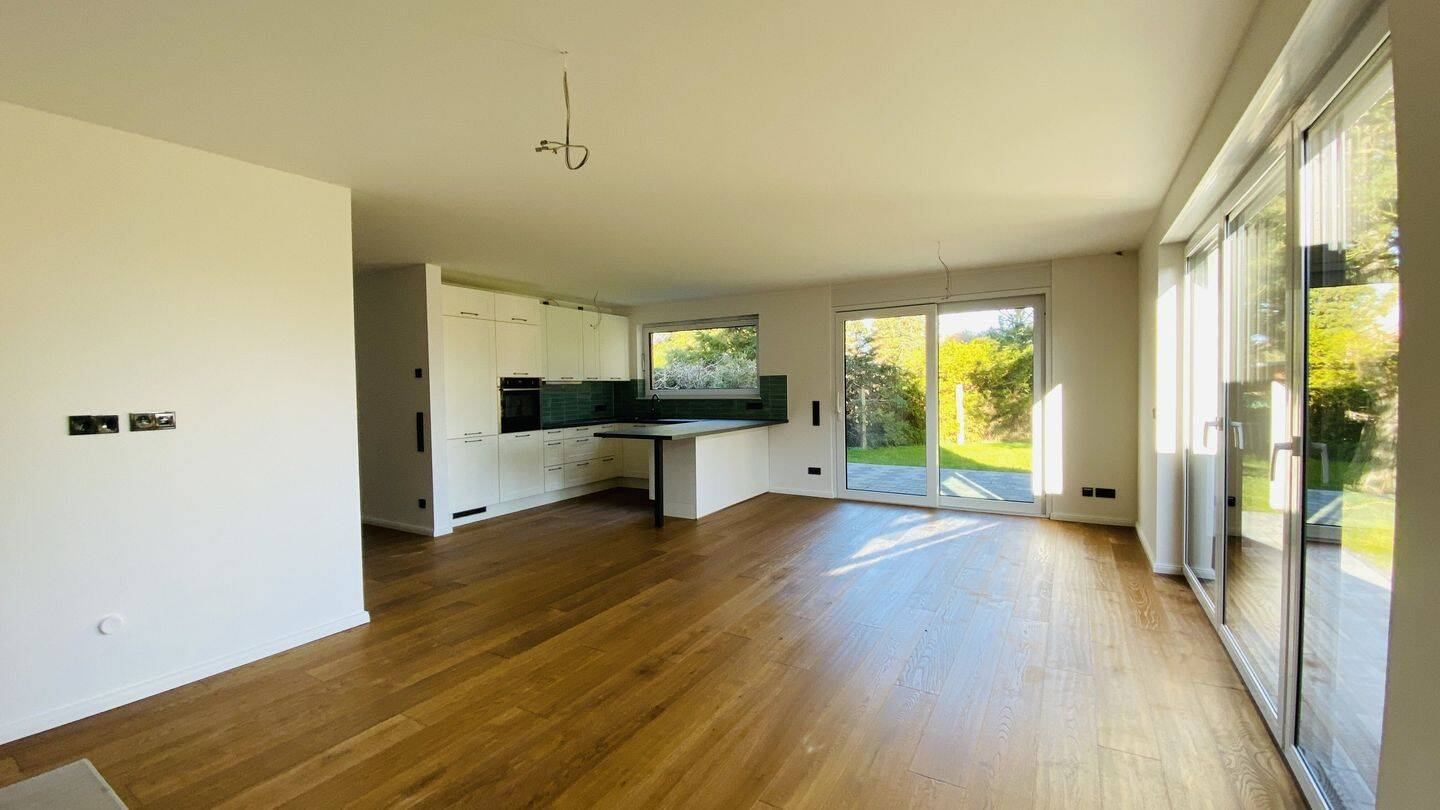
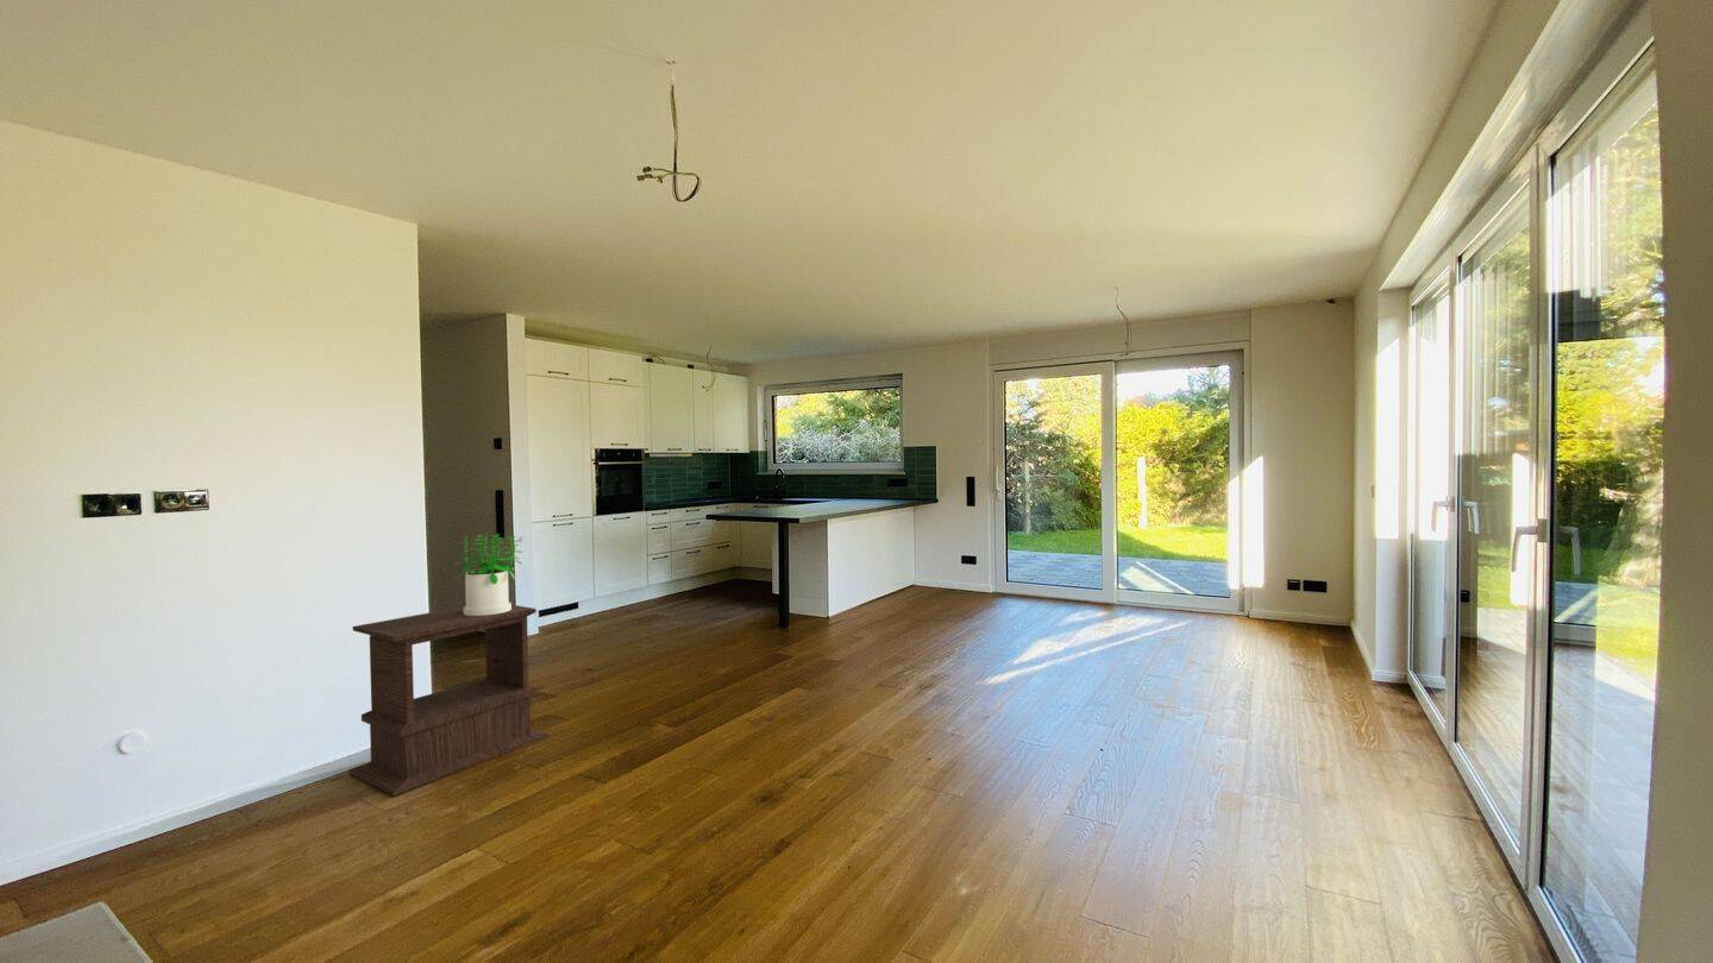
+ potted plant [453,531,523,616]
+ side table [347,604,551,797]
